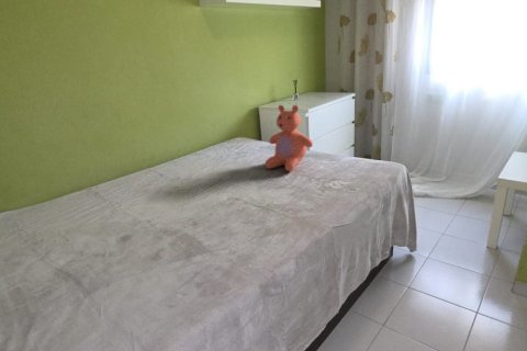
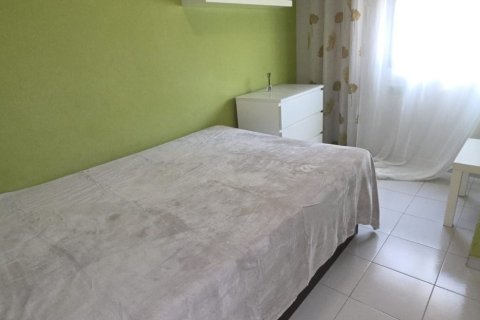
- teddy bear [264,104,314,172]
